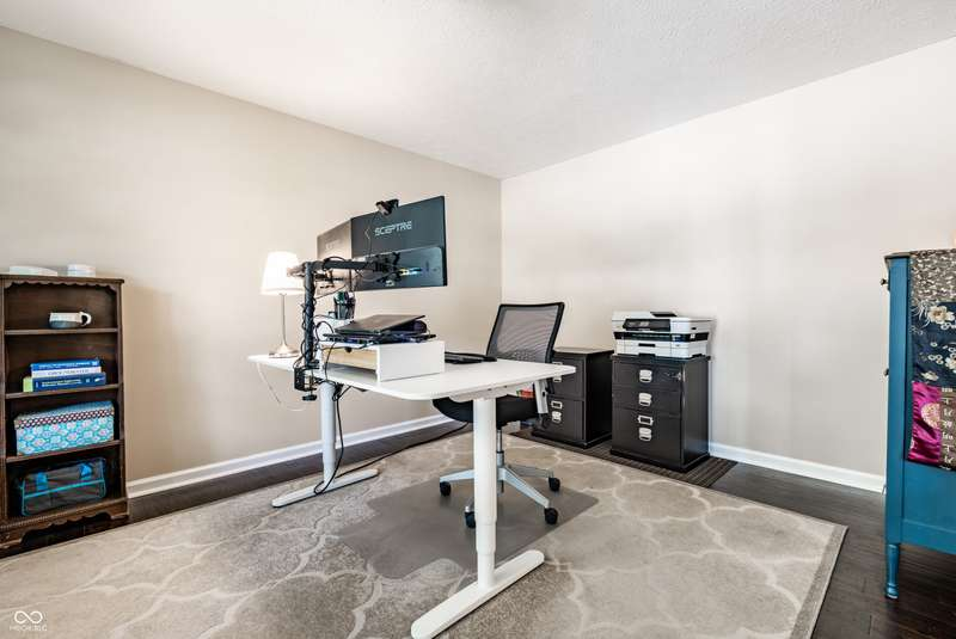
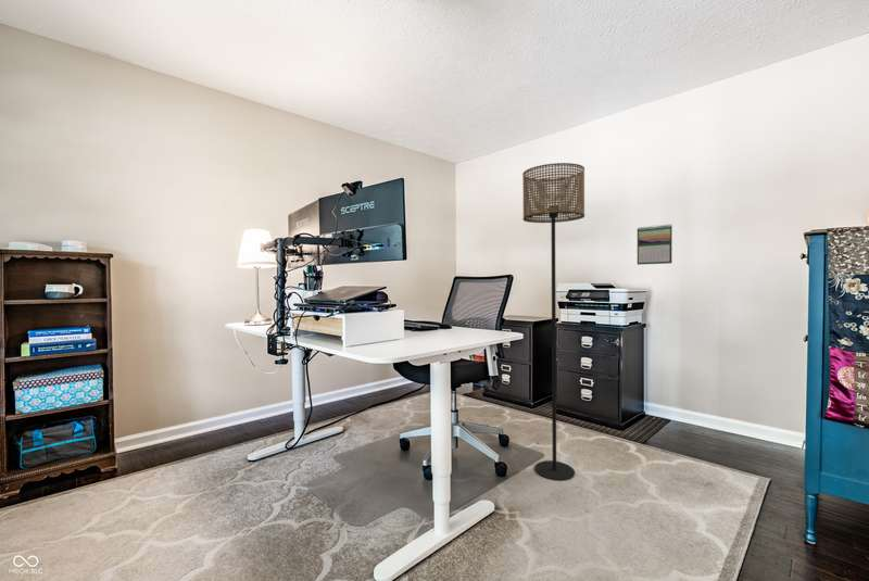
+ calendar [637,224,673,266]
+ floor lamp [521,162,585,481]
